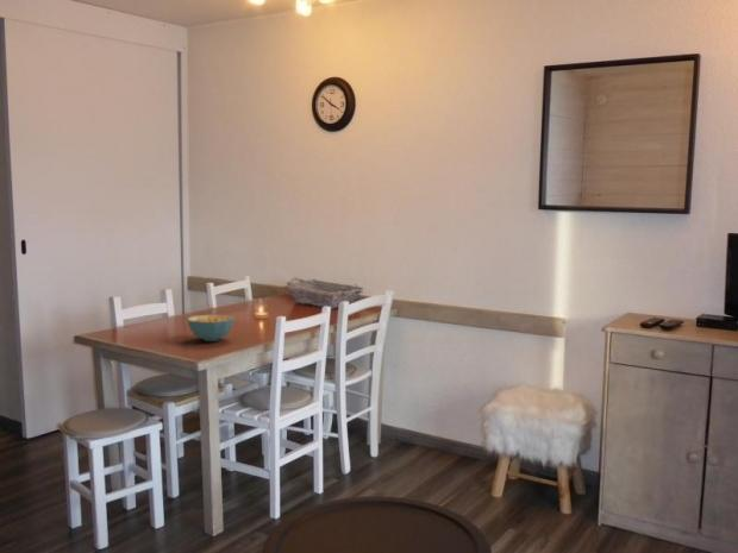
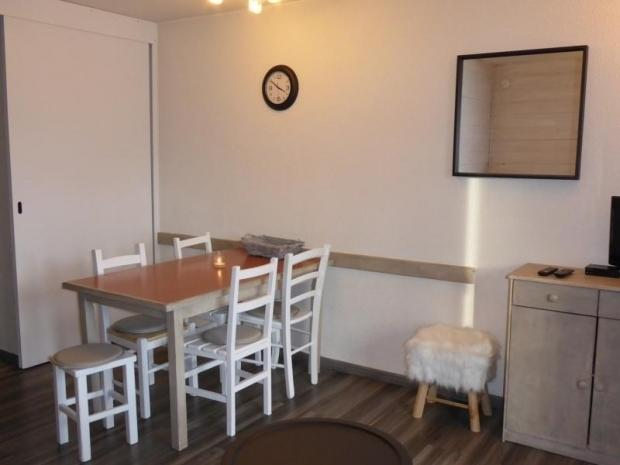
- cereal bowl [187,314,236,343]
